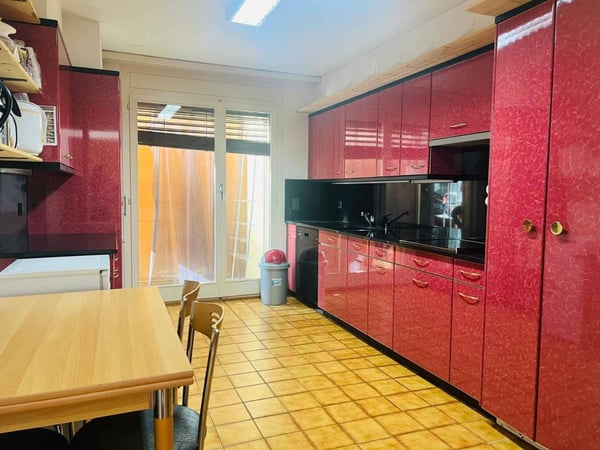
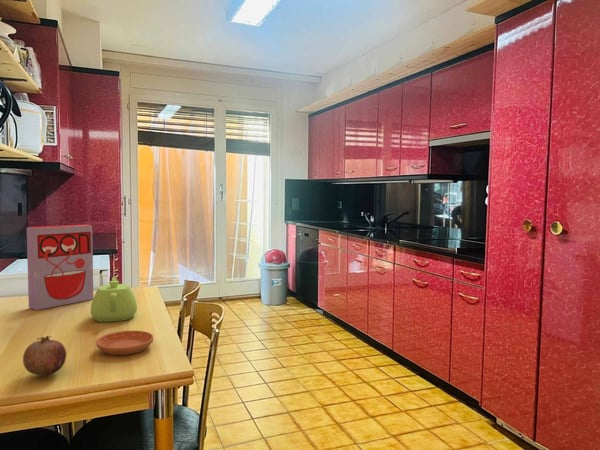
+ saucer [95,330,155,356]
+ fruit [22,335,67,377]
+ teapot [90,276,138,323]
+ cereal box [26,224,94,311]
